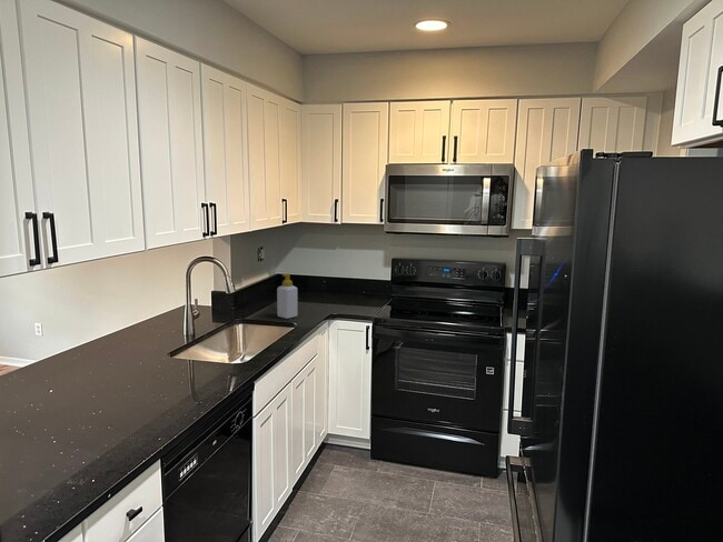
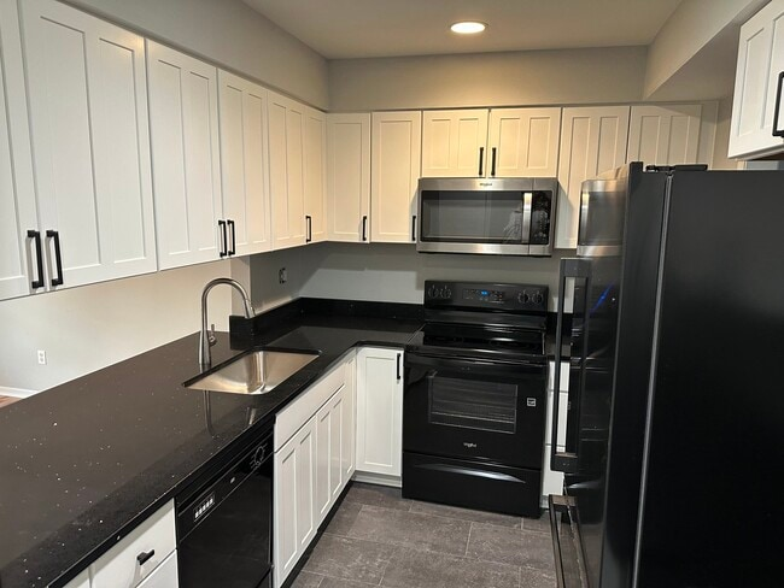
- soap bottle [276,272,299,320]
